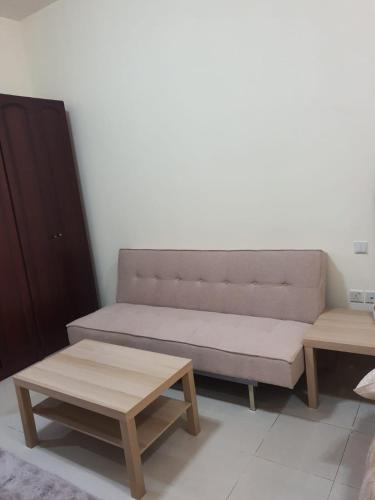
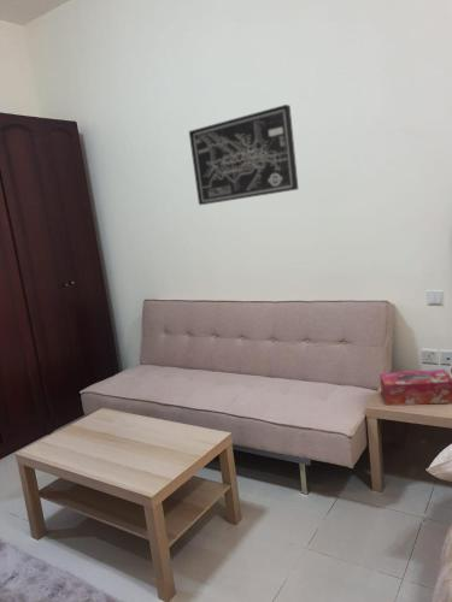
+ wall art [188,104,300,206]
+ tissue box [378,368,452,407]
